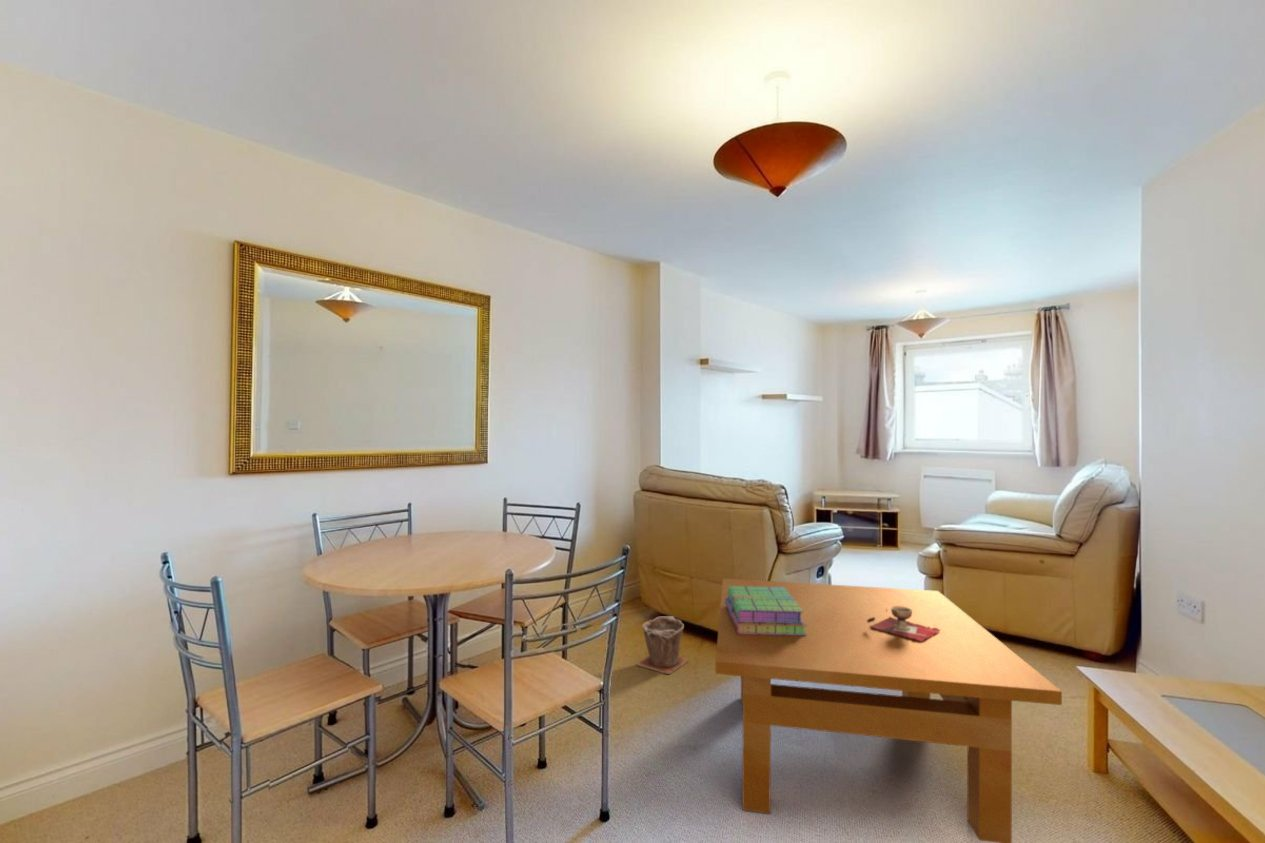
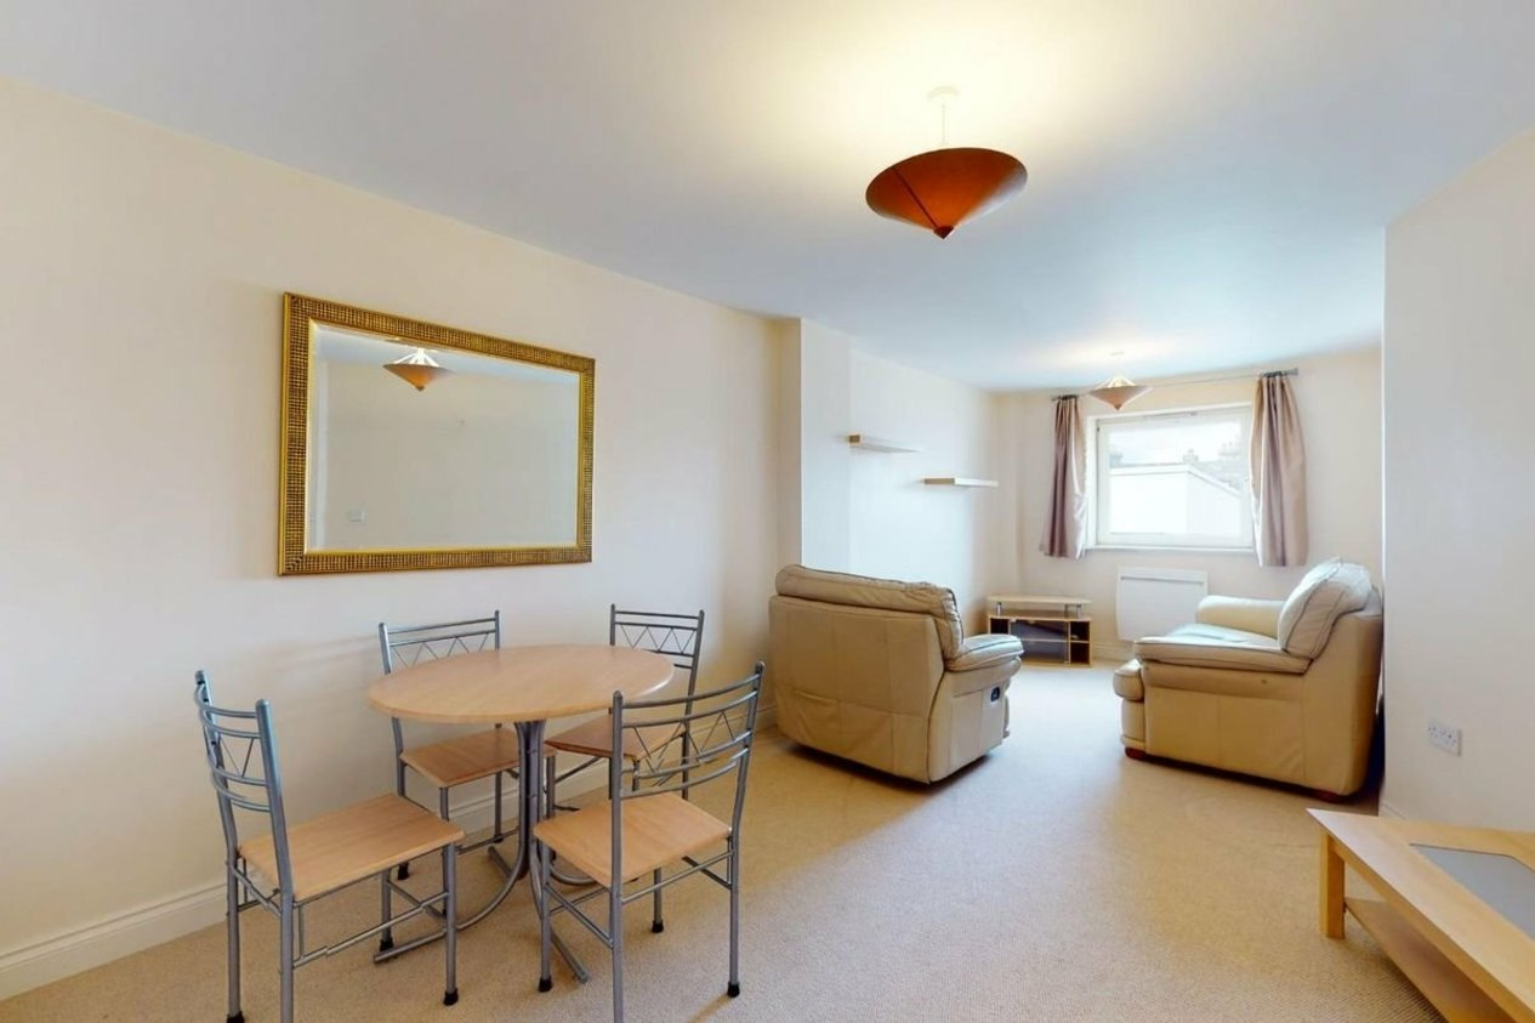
- stack of books [725,586,807,635]
- plant pot [636,615,689,675]
- table [714,577,1063,843]
- decorative bowl [867,606,940,642]
